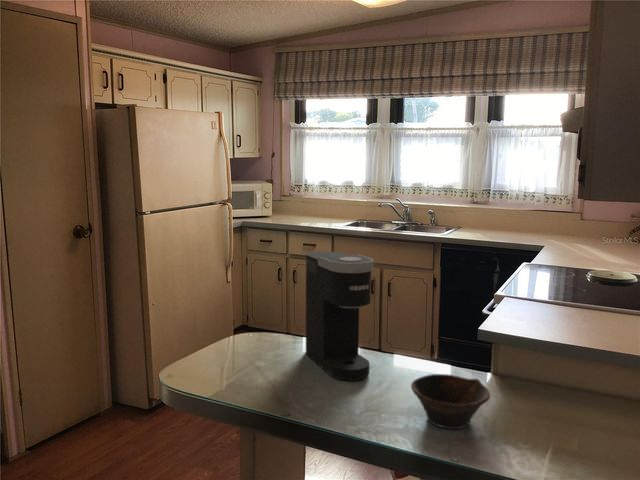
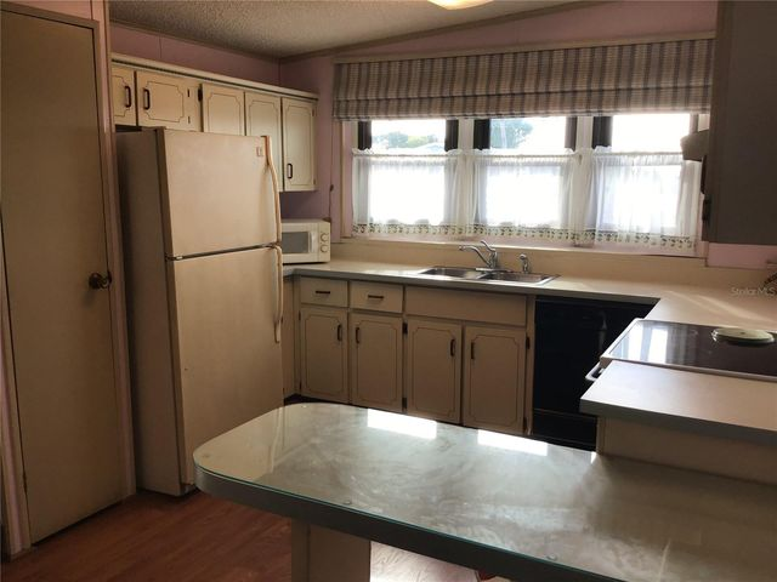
- coffee maker [305,250,374,381]
- bowl [410,373,491,430]
